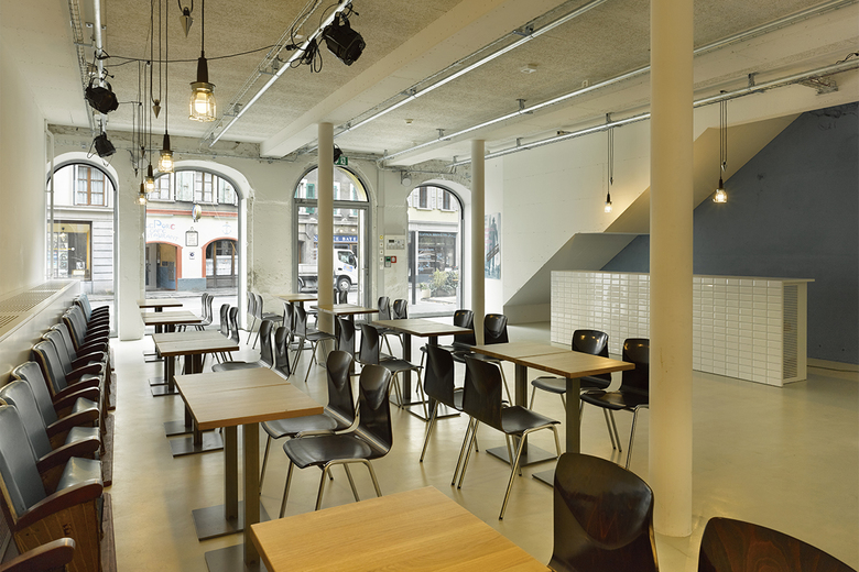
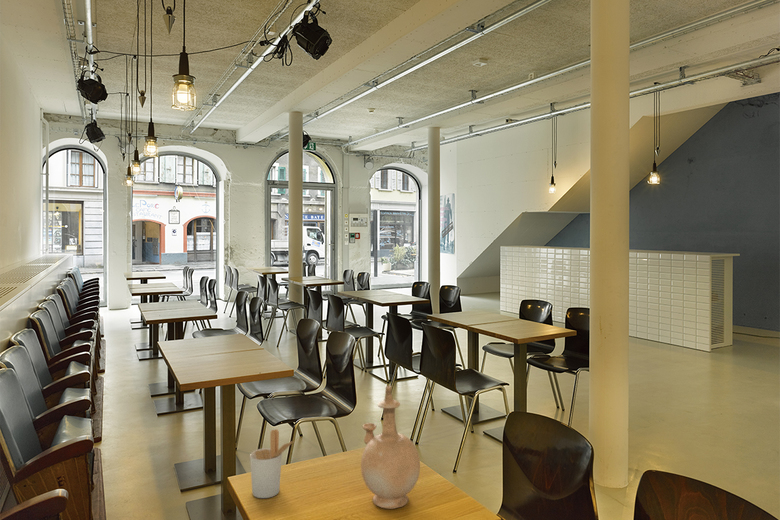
+ vase [360,385,421,510]
+ utensil holder [249,428,299,499]
